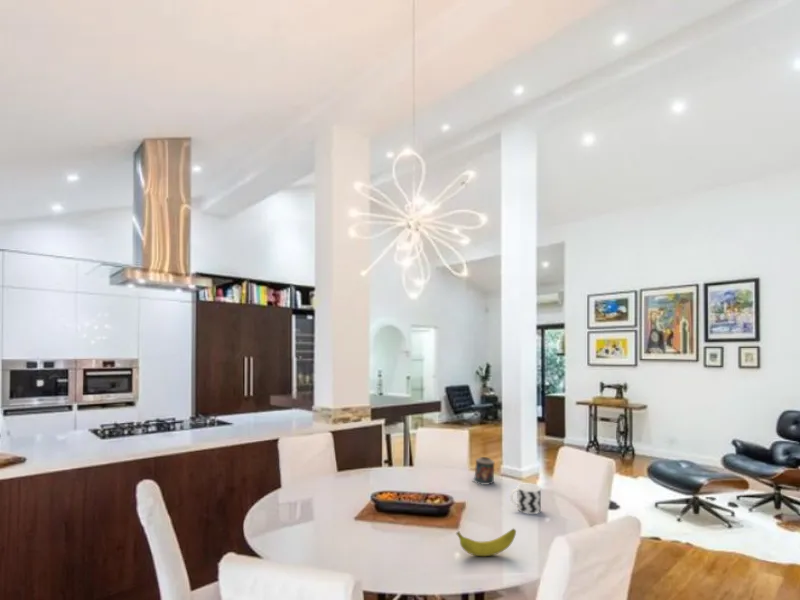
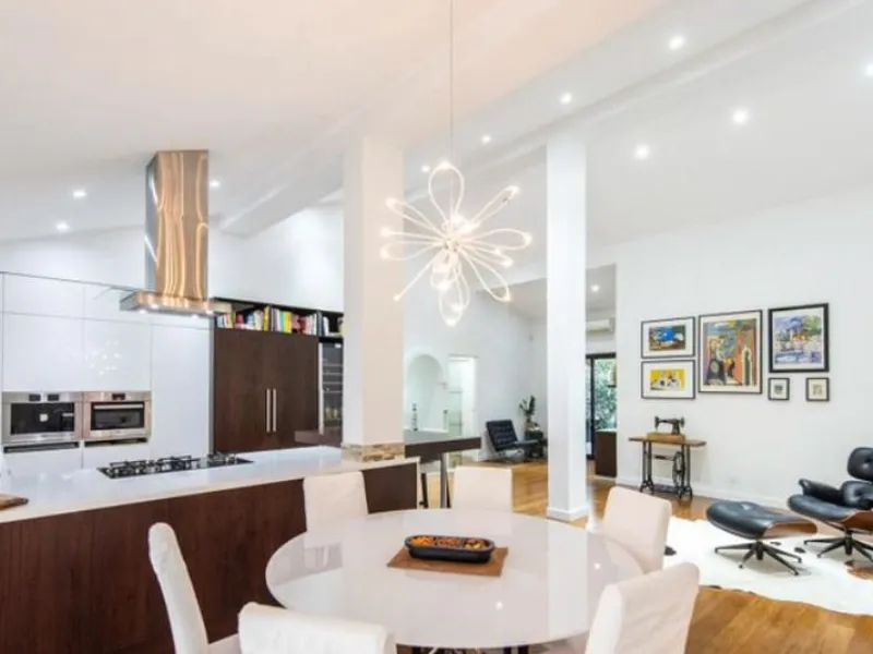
- cup [509,483,542,515]
- banana [455,528,517,557]
- candle [471,456,496,486]
